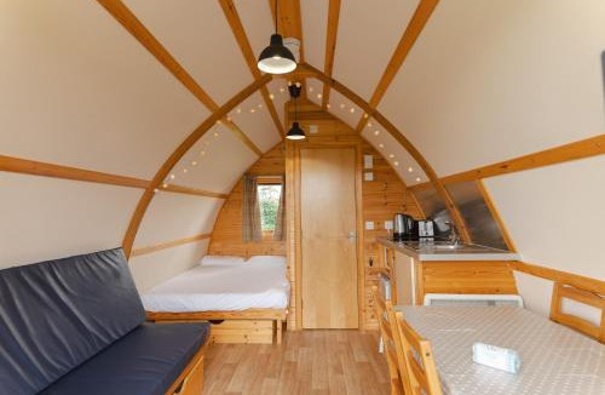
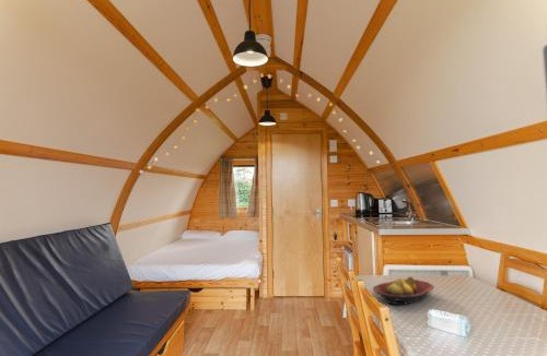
+ fruit bowl [372,275,435,306]
